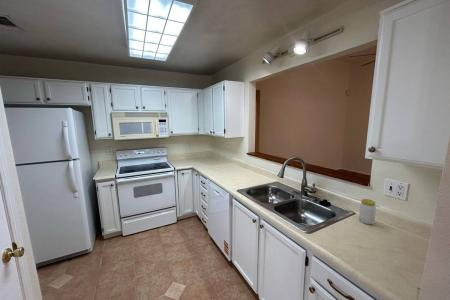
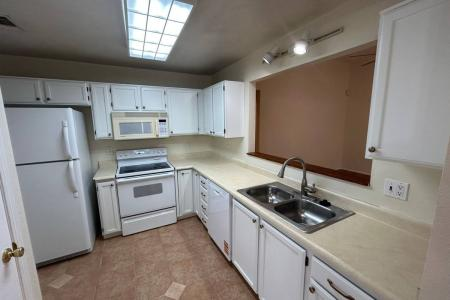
- jar [358,198,377,225]
